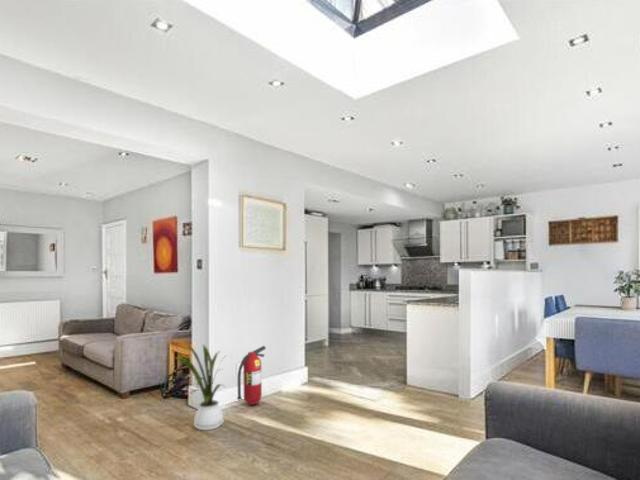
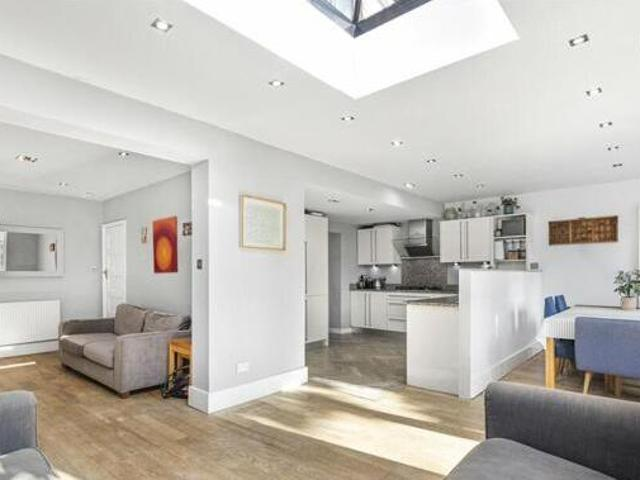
- house plant [174,343,228,431]
- fire extinguisher [236,345,267,406]
